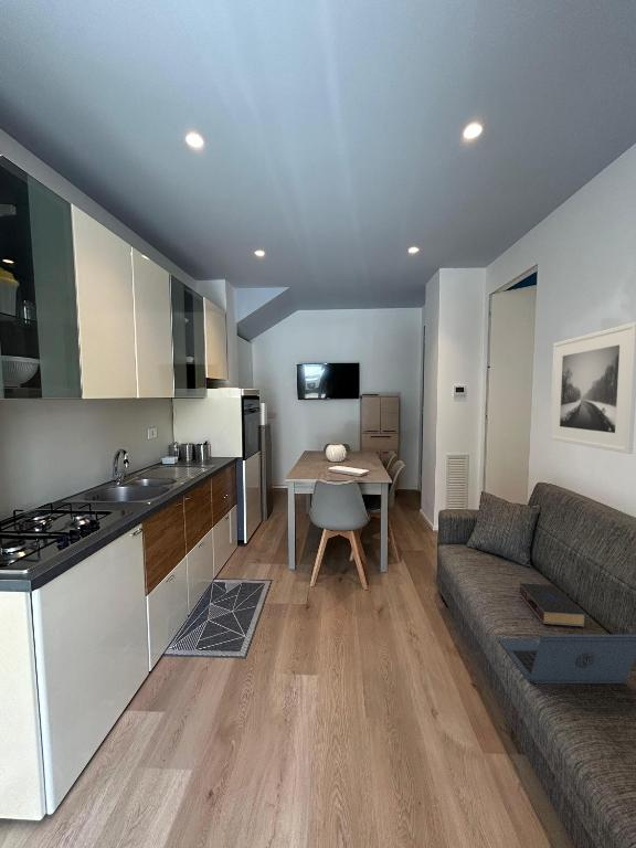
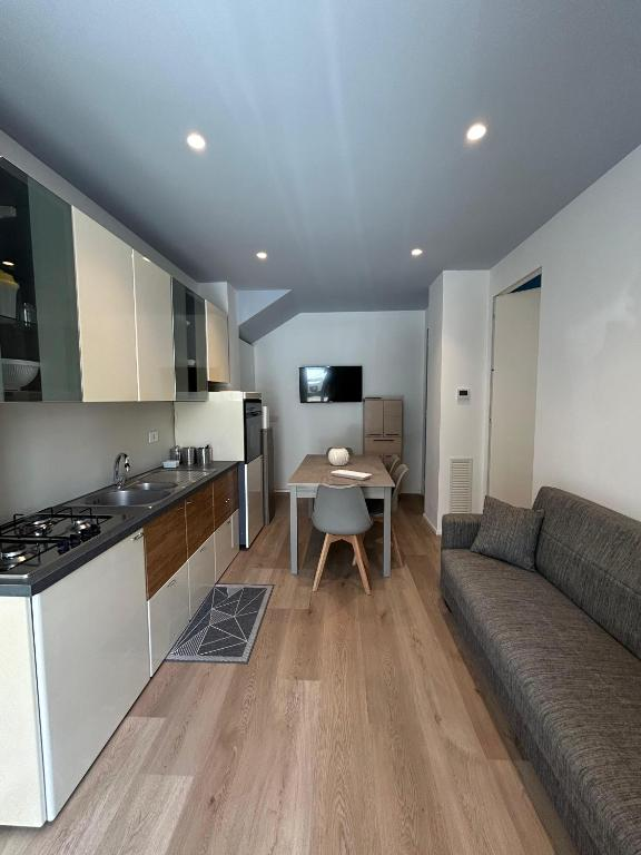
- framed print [549,321,636,455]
- laptop [497,634,636,685]
- book [518,582,586,627]
